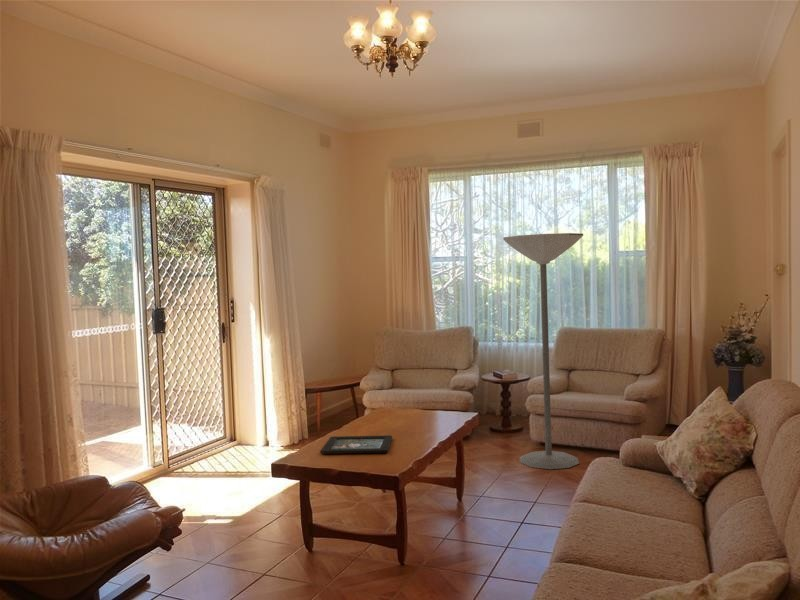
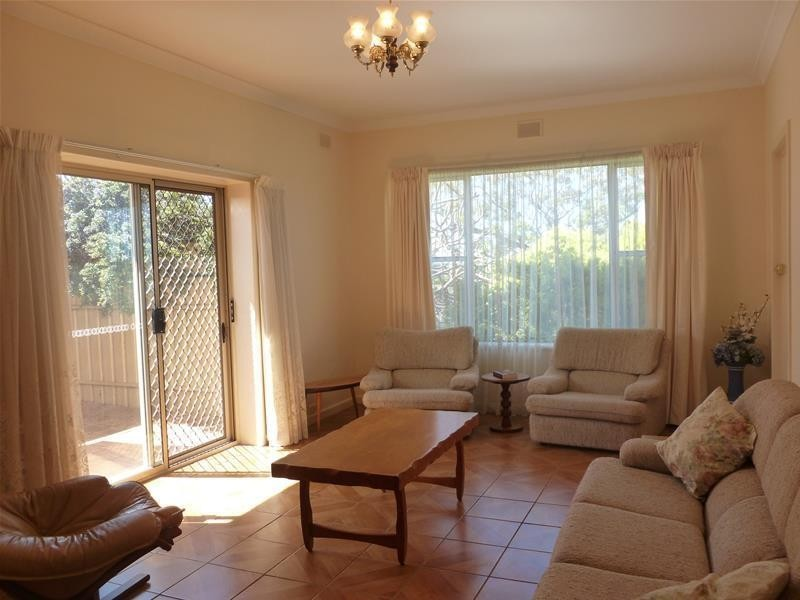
- floor lamp [502,232,584,470]
- decorative tray [319,435,393,455]
